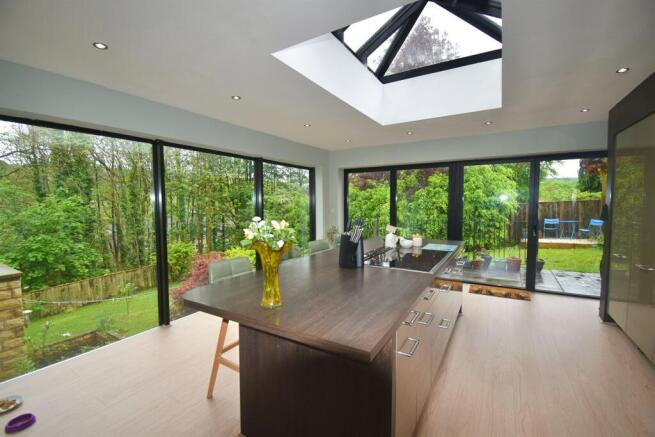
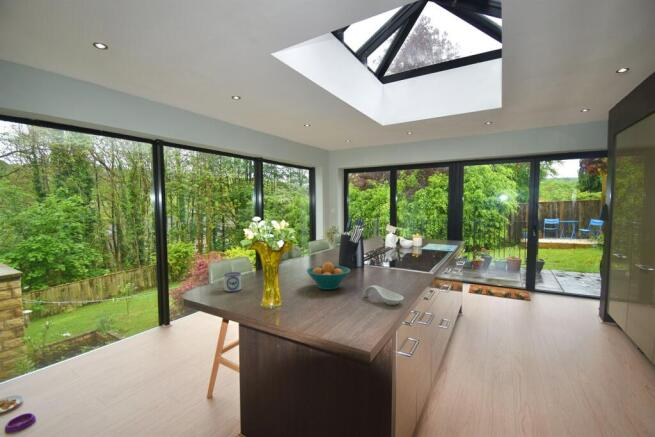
+ fruit bowl [305,261,351,291]
+ spoon rest [362,284,405,306]
+ mug [223,271,242,293]
